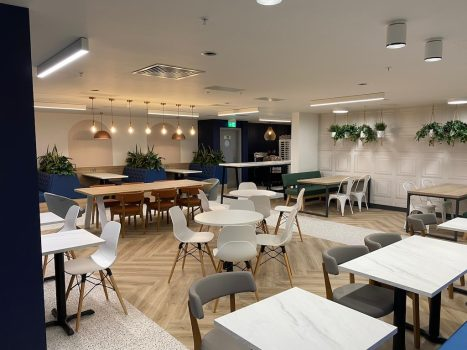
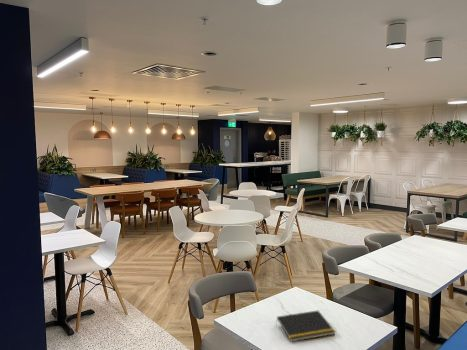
+ notepad [275,310,337,343]
